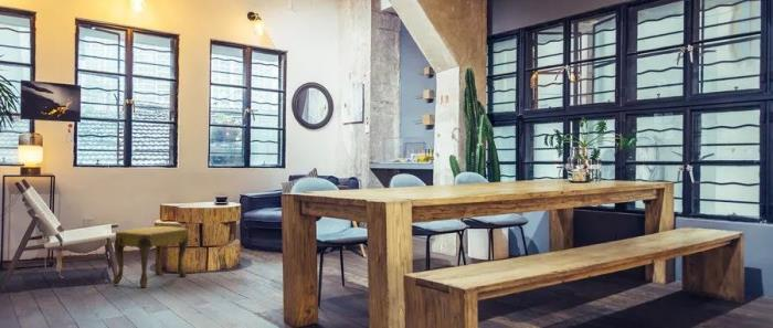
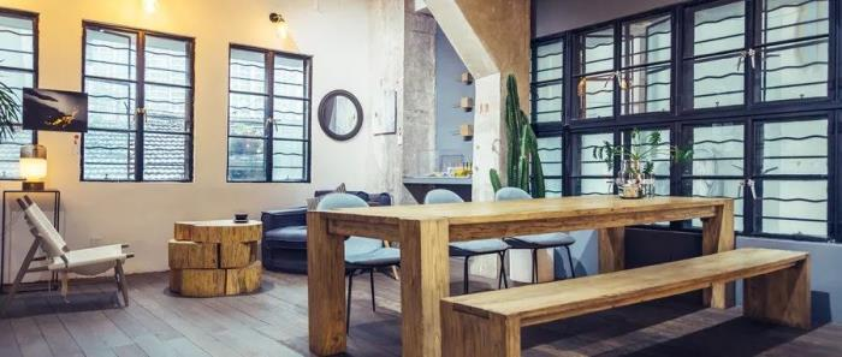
- footstool [112,225,189,289]
